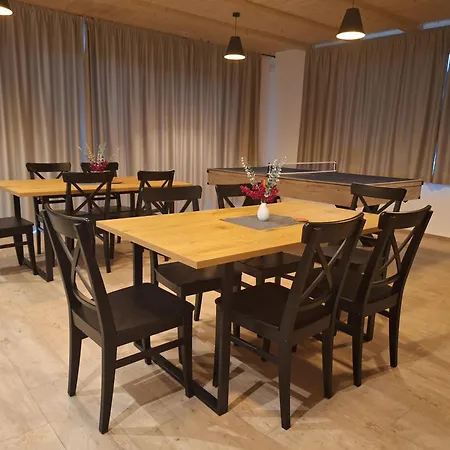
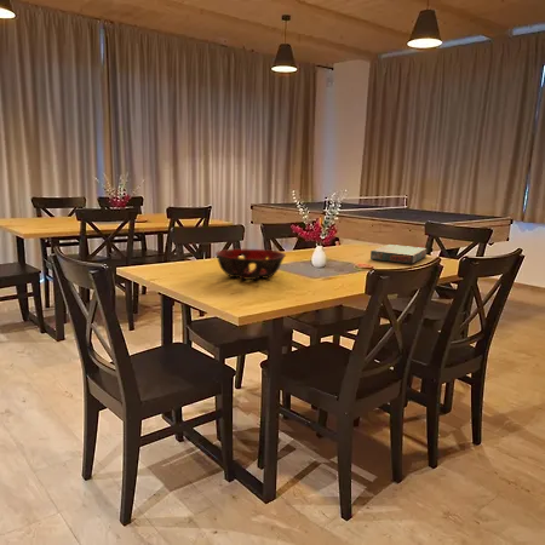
+ board game [369,243,428,265]
+ decorative bowl [214,248,287,281]
